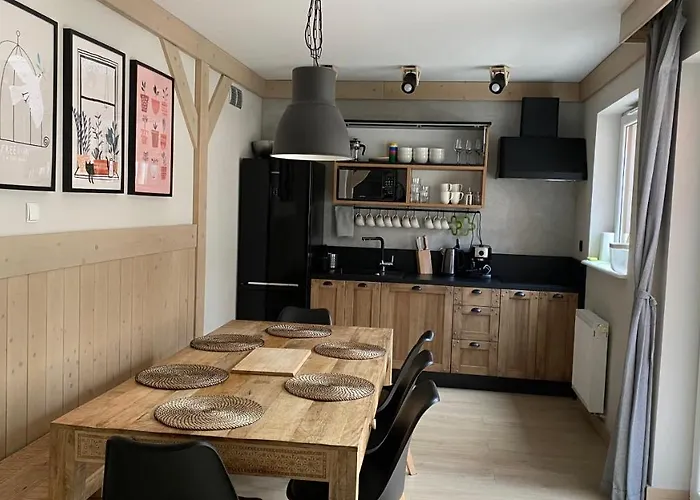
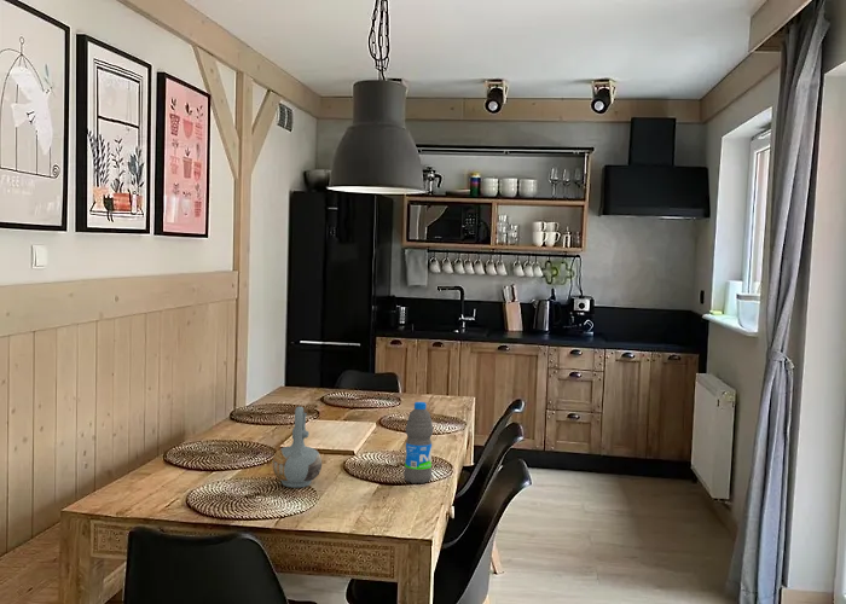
+ water bottle [402,401,434,484]
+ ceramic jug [272,406,323,489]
